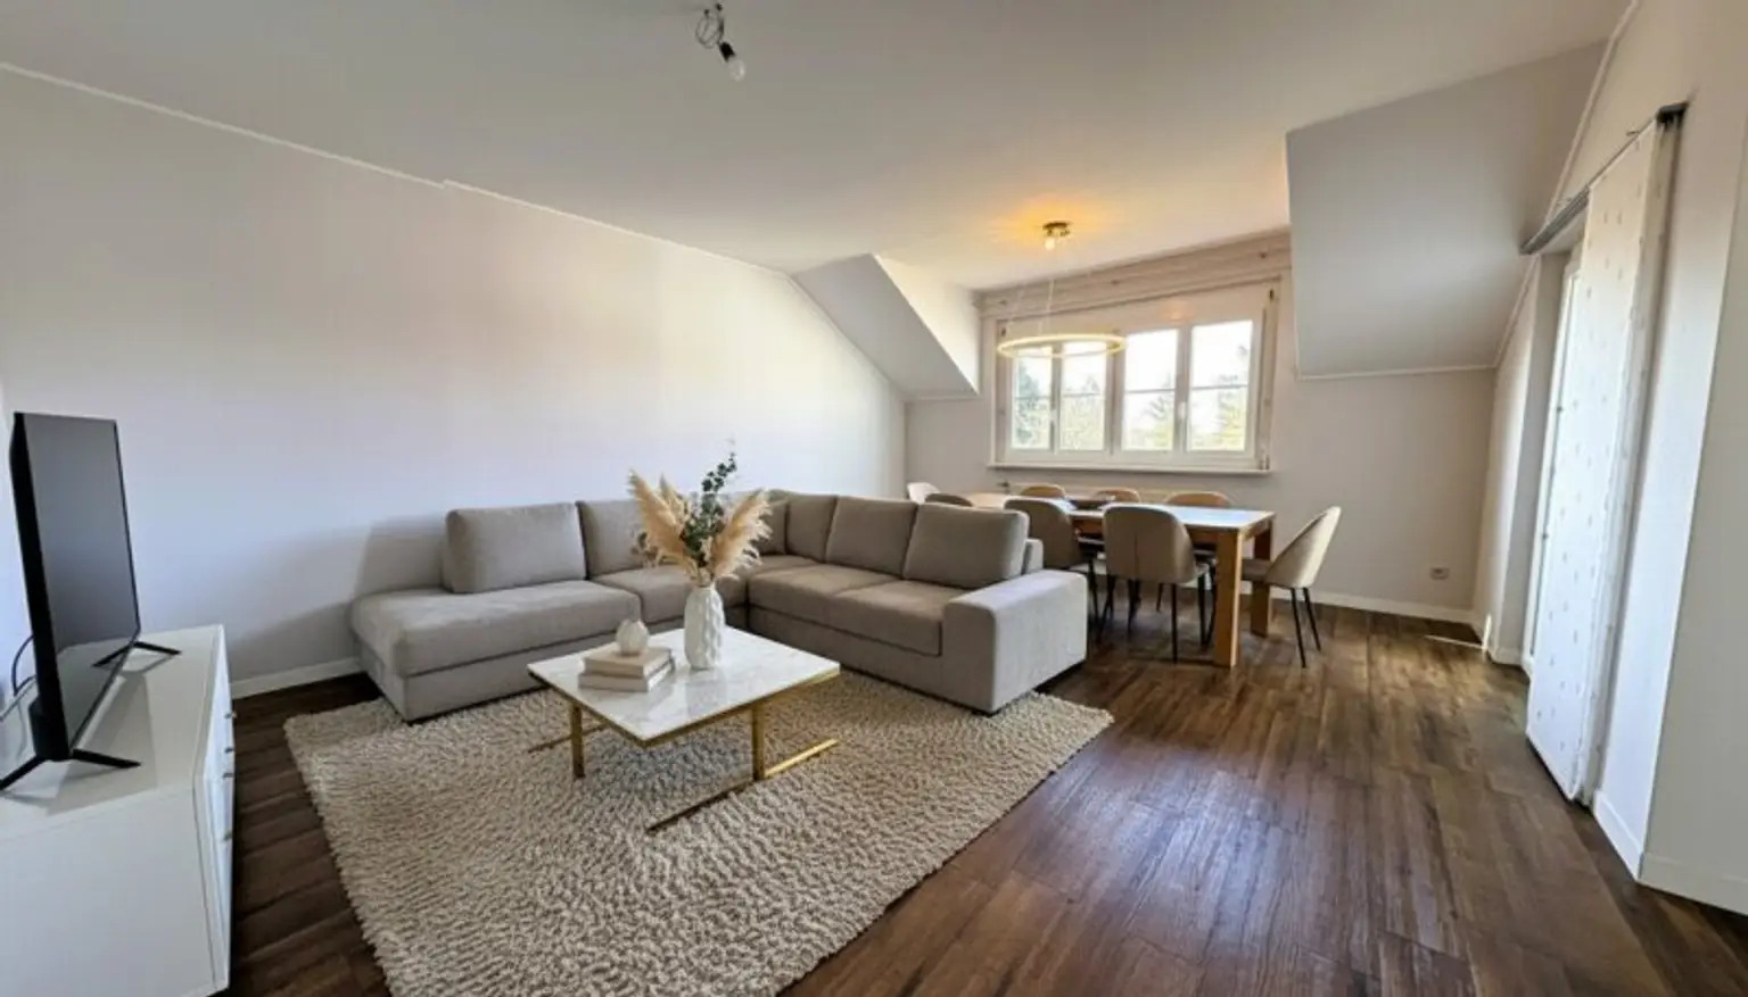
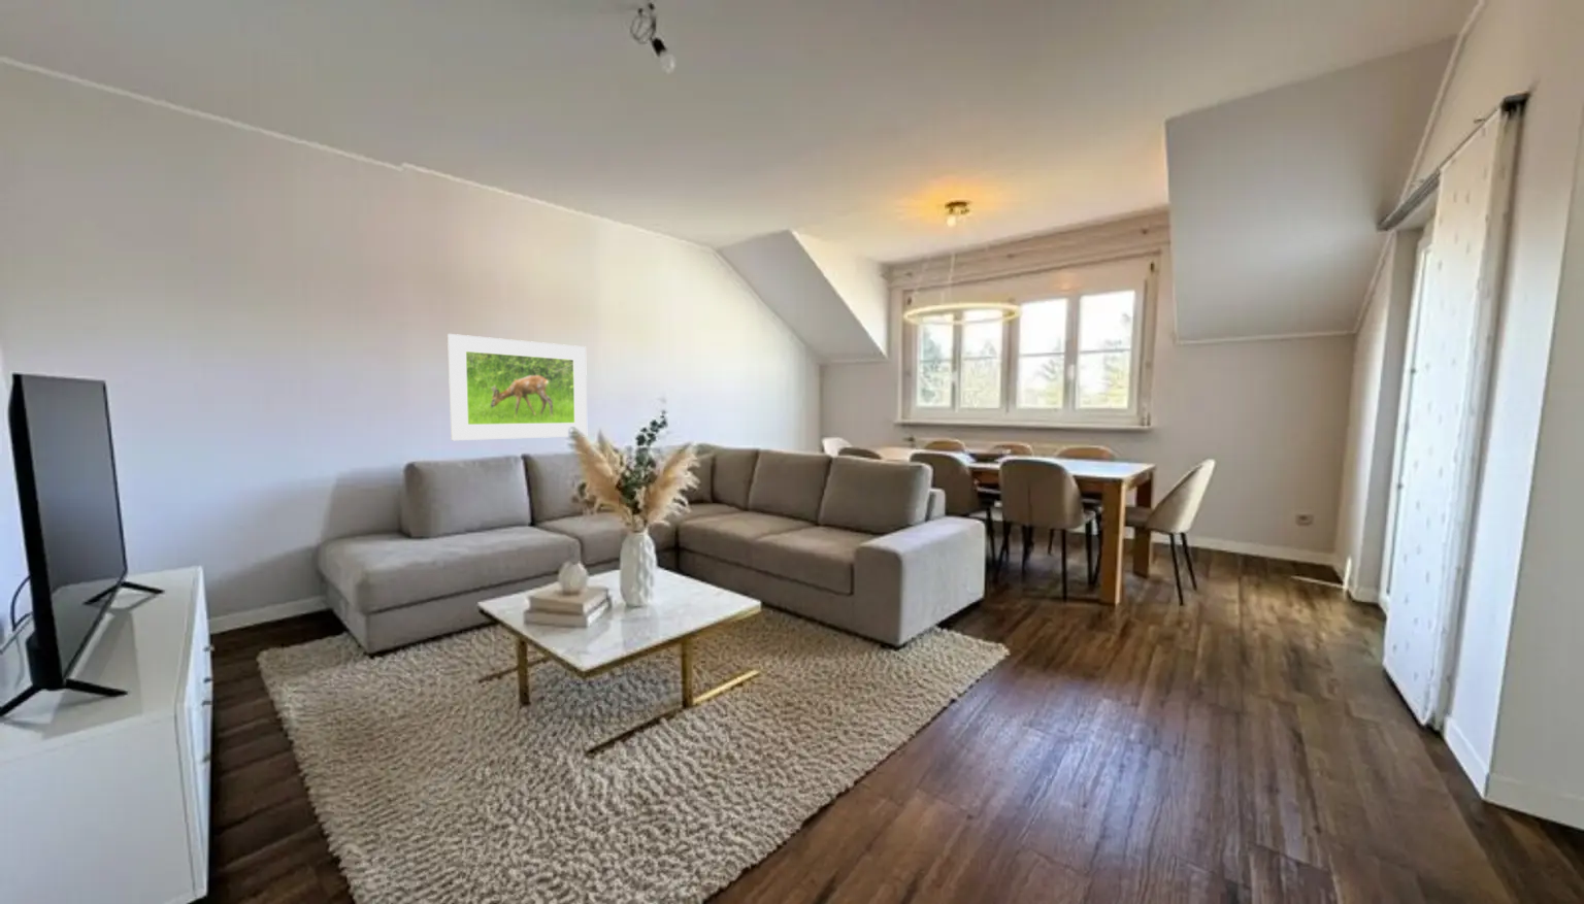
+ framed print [446,333,587,442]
